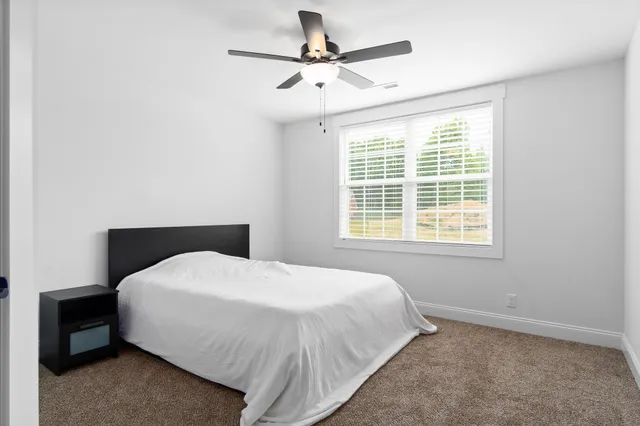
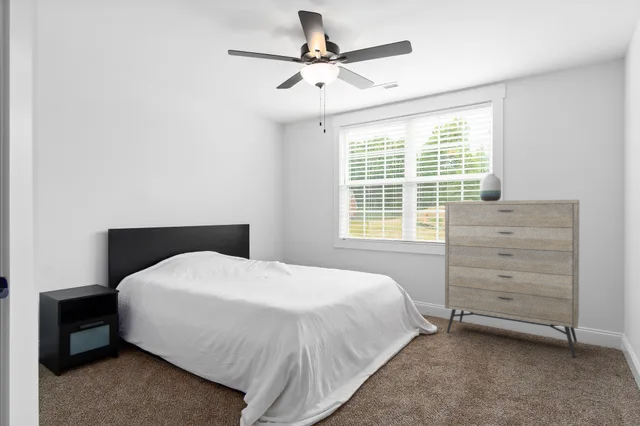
+ vase [479,173,502,201]
+ dresser [444,199,580,358]
